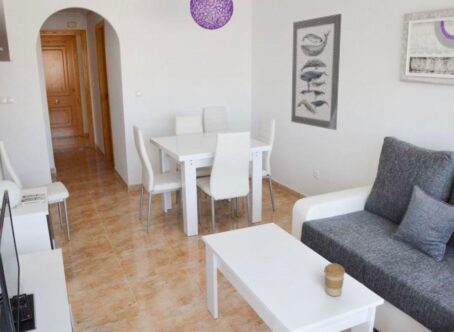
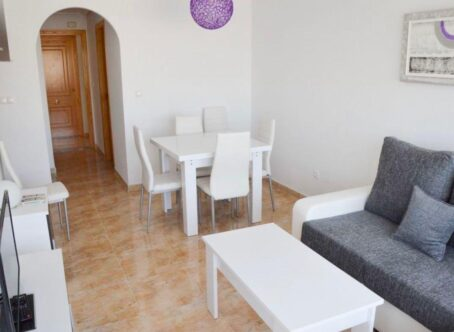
- wall art [290,13,342,131]
- coffee cup [323,262,346,297]
